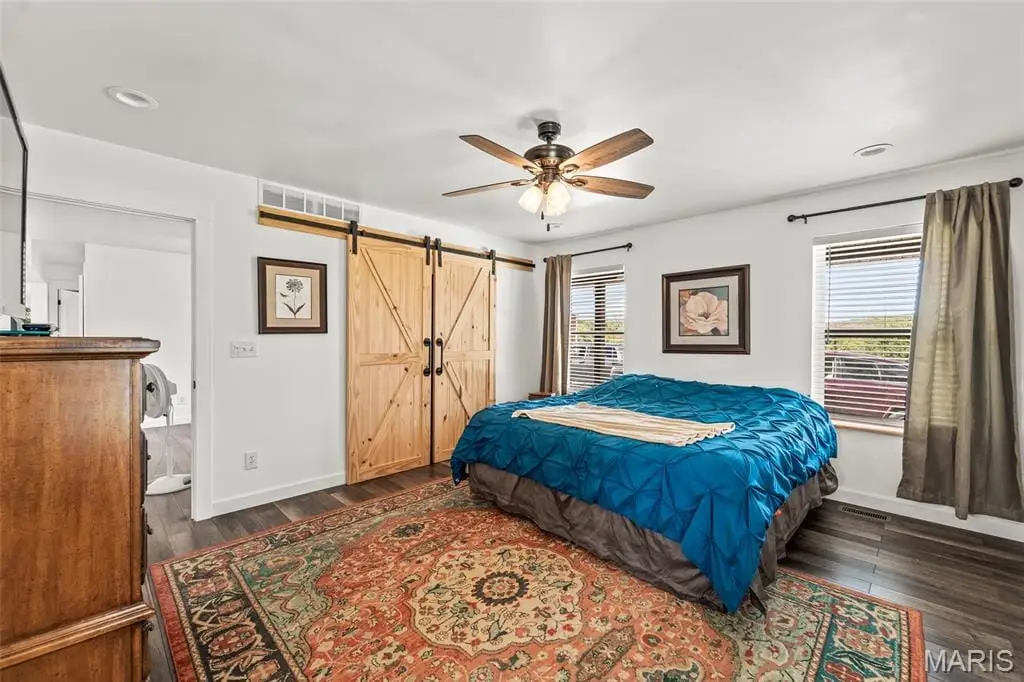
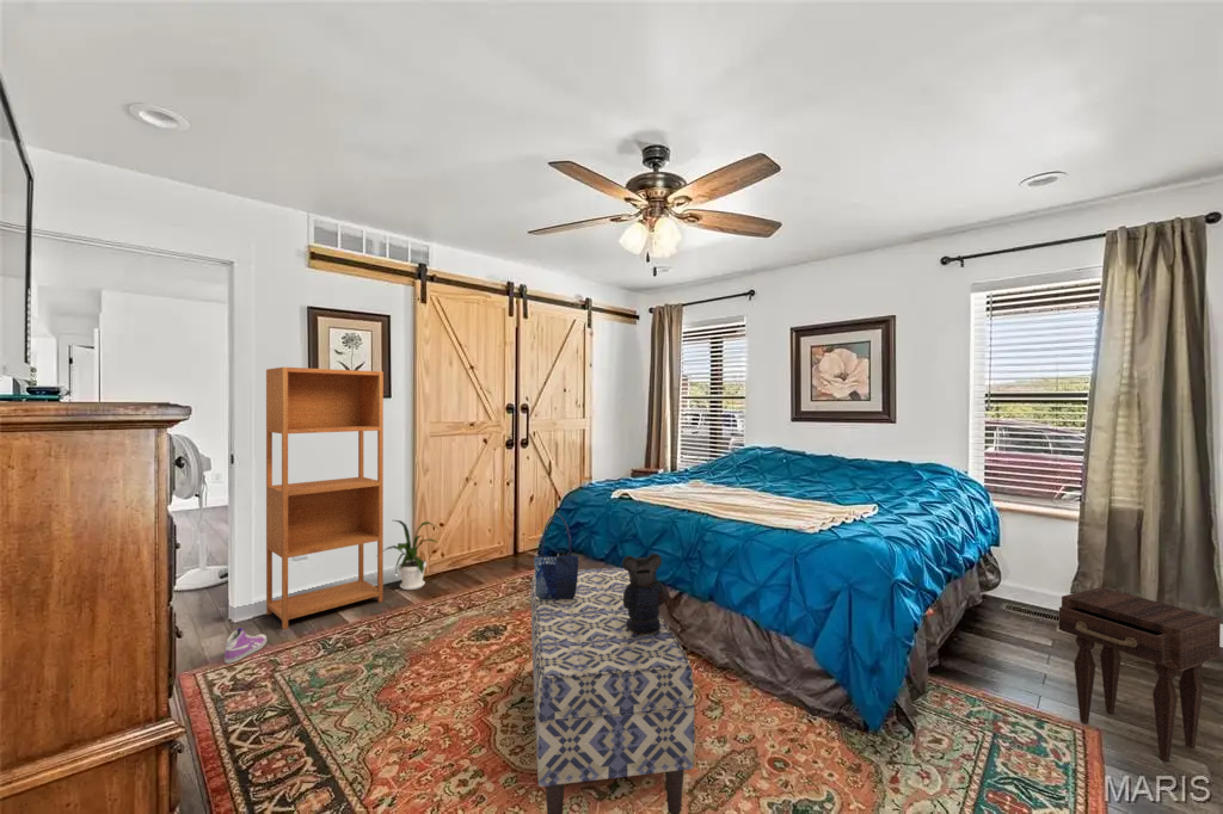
+ house plant [374,519,440,591]
+ nightstand [1058,586,1222,763]
+ bookcase [265,366,385,630]
+ sneaker [223,627,268,665]
+ bear [621,551,670,636]
+ bench [529,567,695,814]
+ shopping bag [533,512,579,599]
